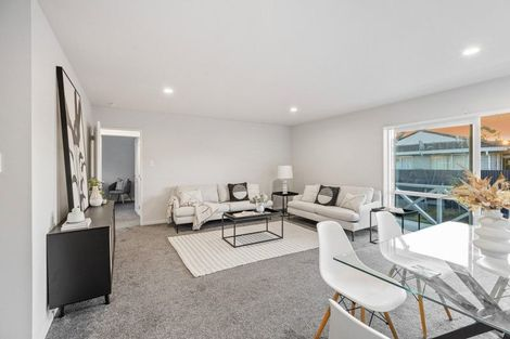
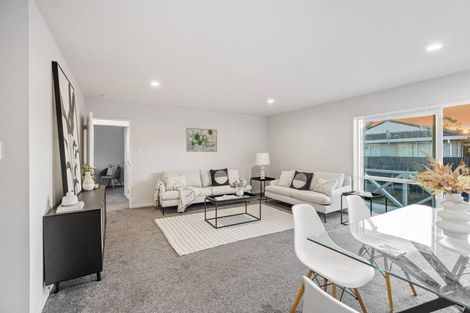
+ wall art [185,127,218,153]
